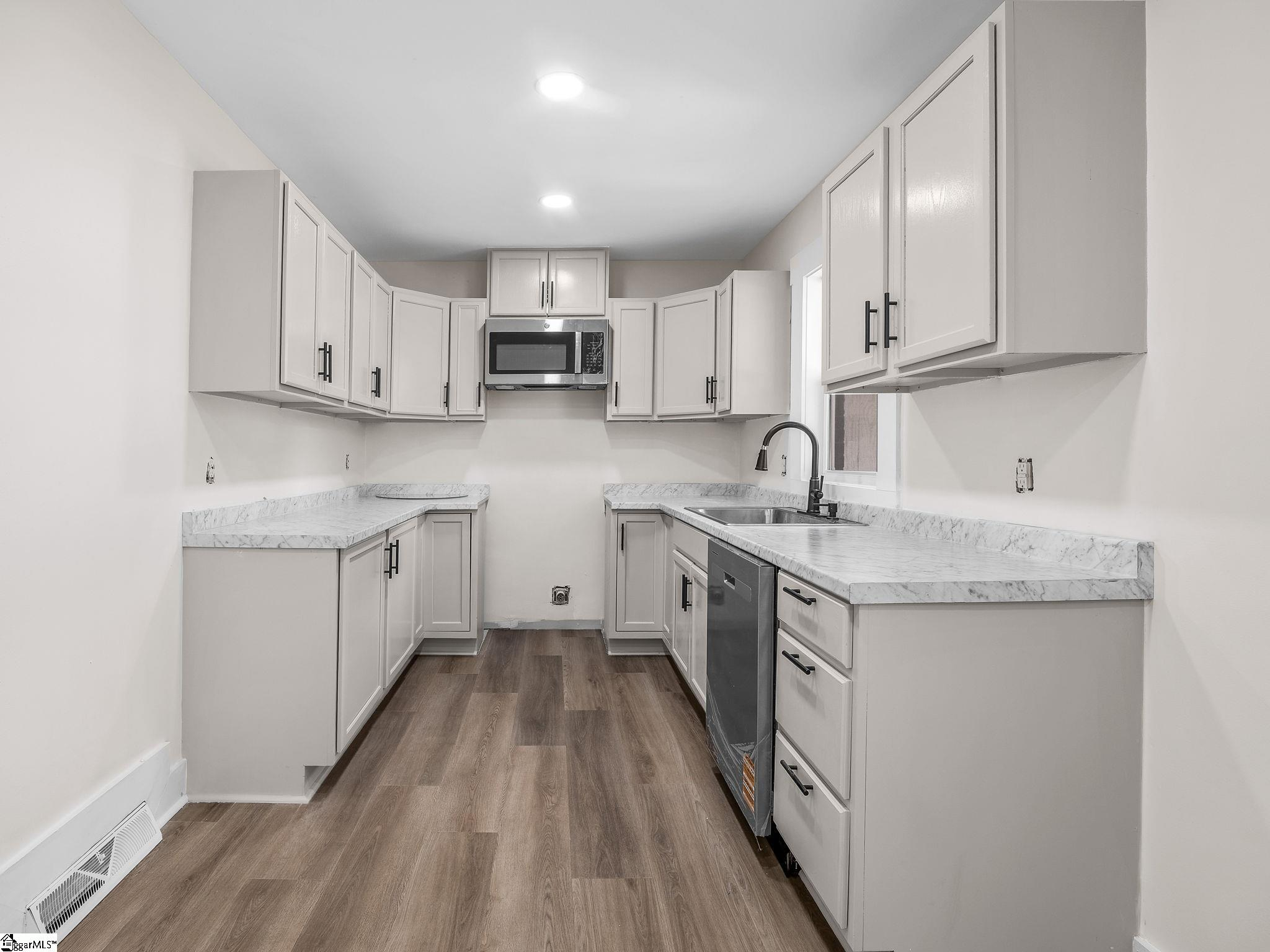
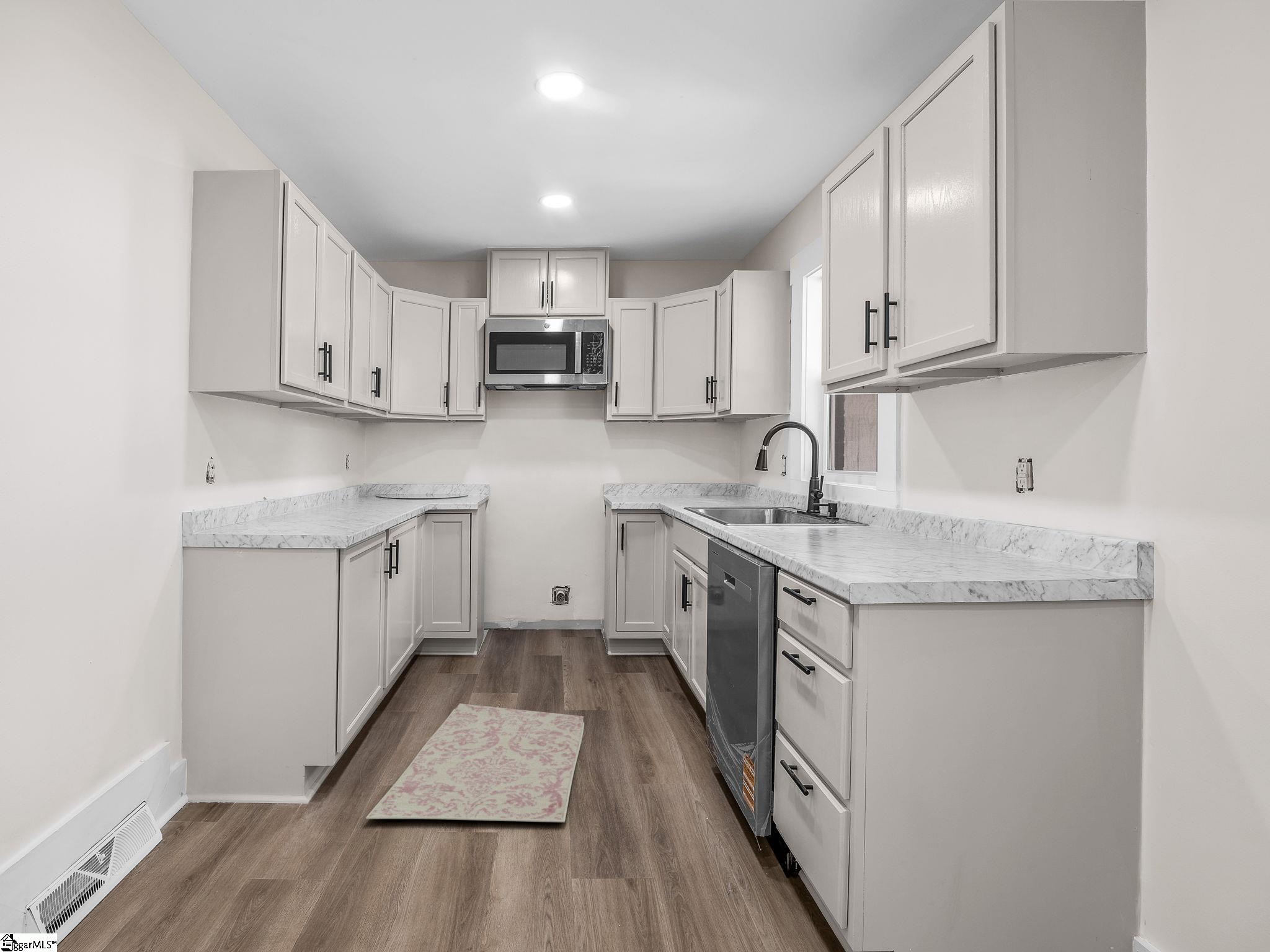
+ rug [365,703,585,823]
